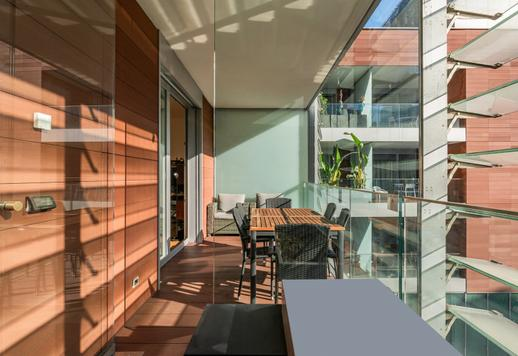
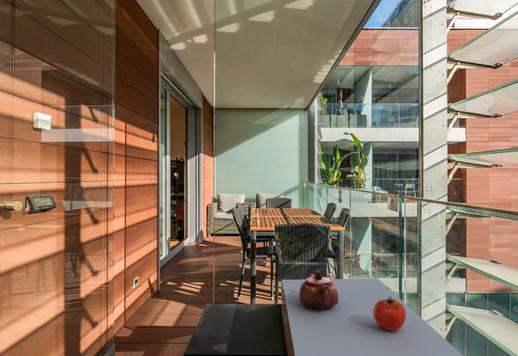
+ teapot [298,269,339,310]
+ fruit [372,295,407,332]
